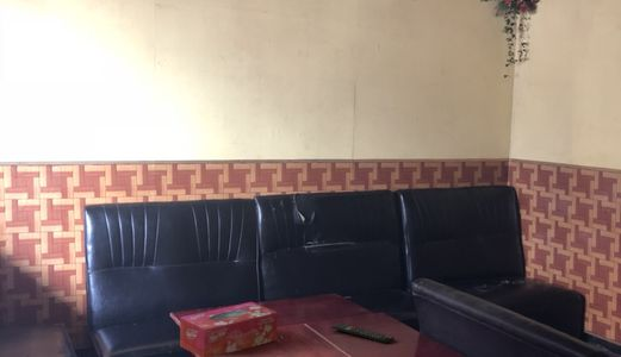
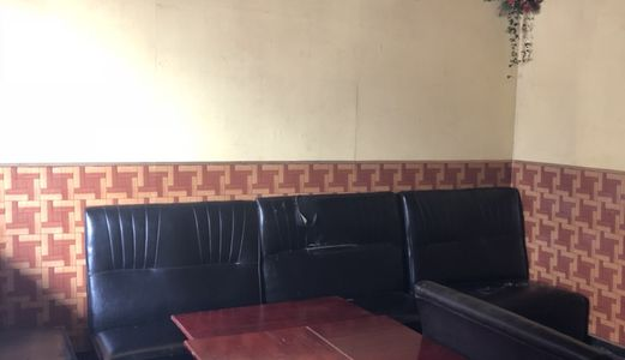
- remote control [330,322,396,345]
- tissue box [179,301,279,357]
